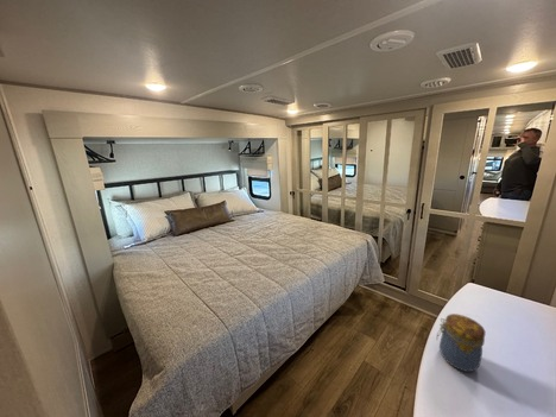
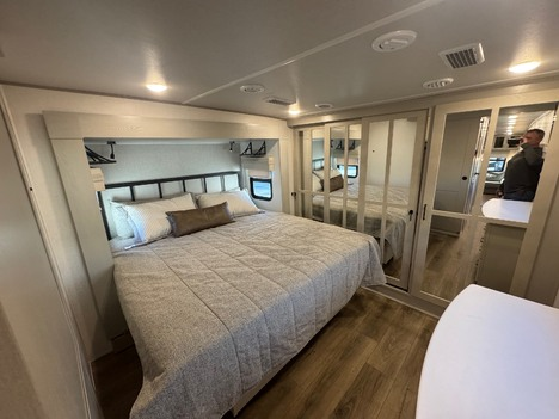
- jar [436,312,486,373]
